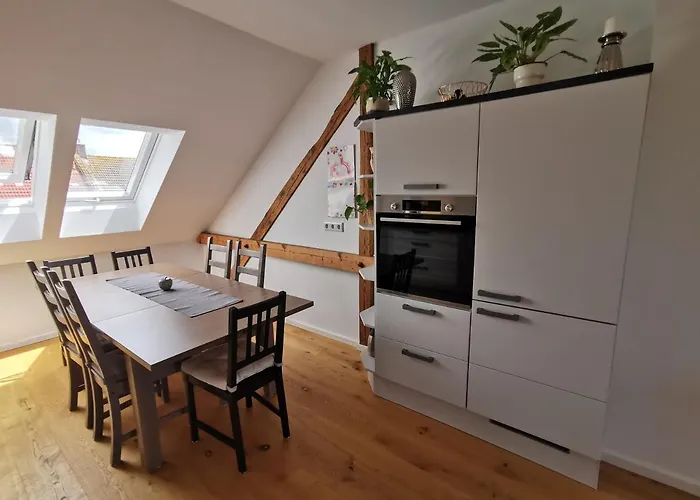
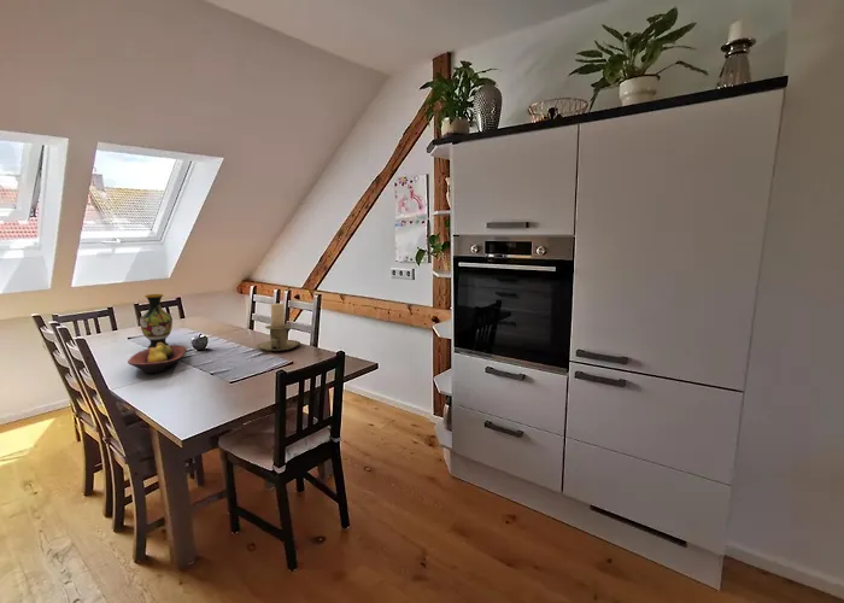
+ fruit bowl [127,343,188,374]
+ vase [139,293,174,349]
+ candle holder [256,303,301,352]
